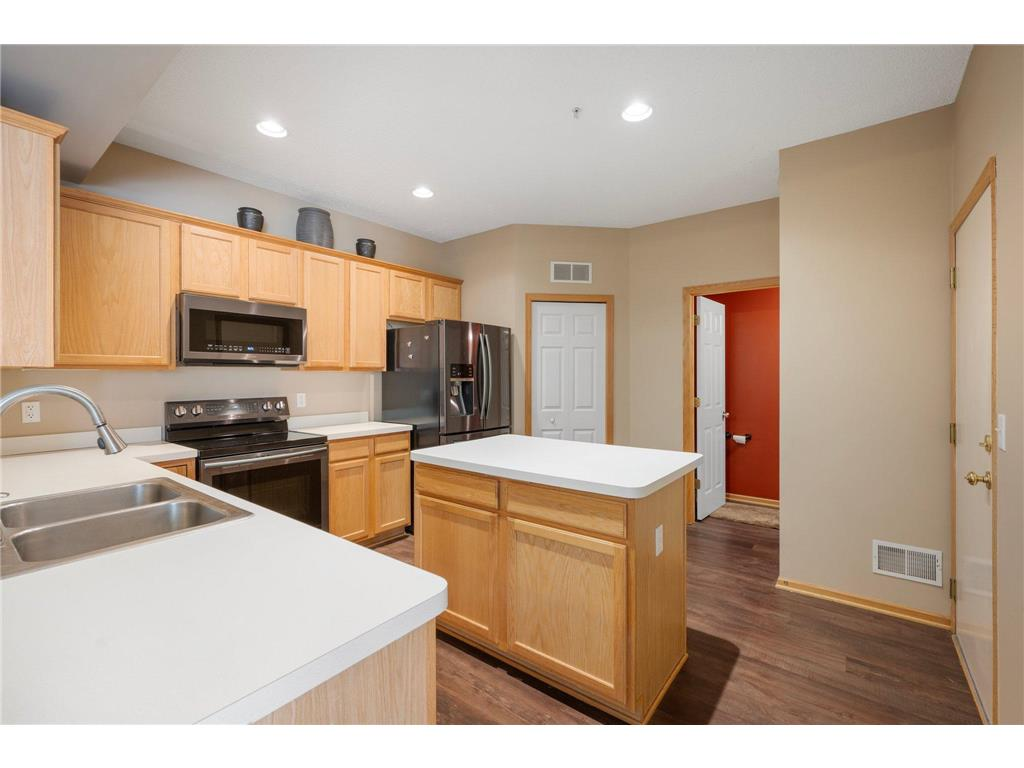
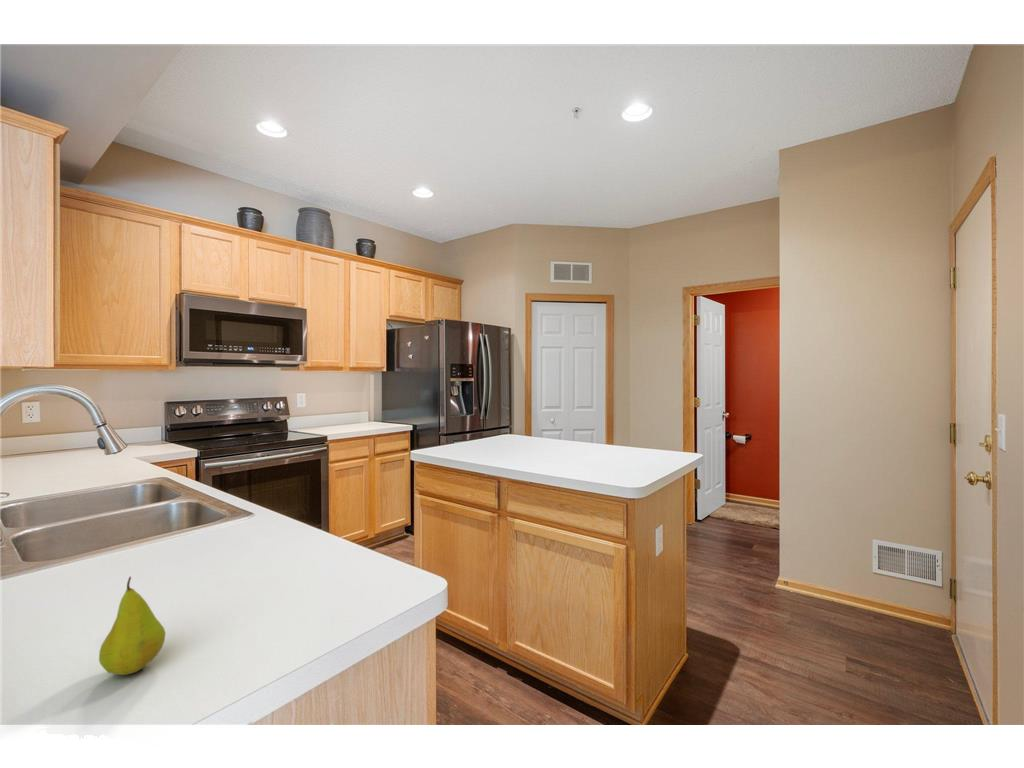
+ fruit [98,576,166,676]
